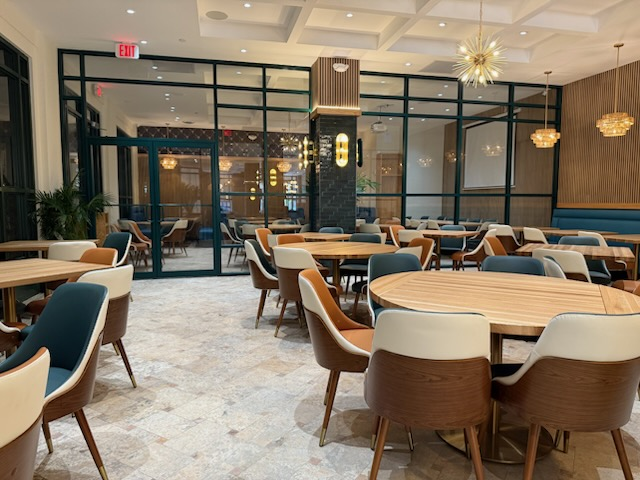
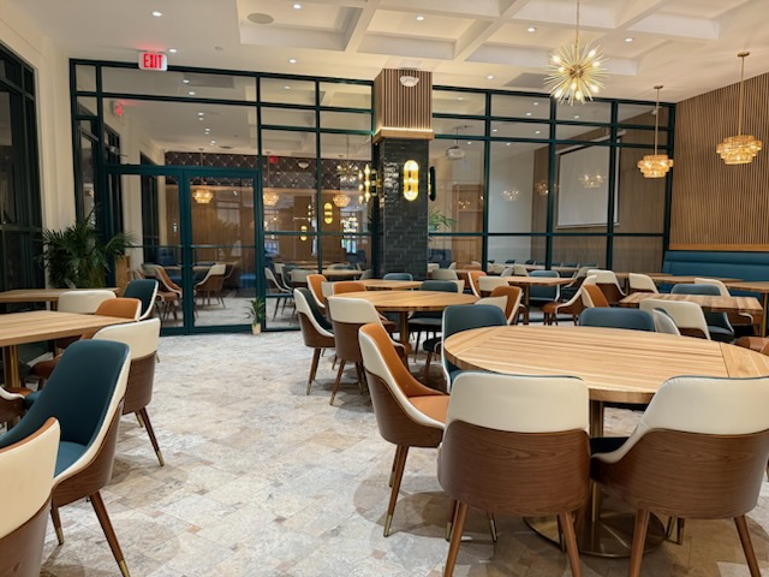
+ indoor plant [242,296,270,335]
